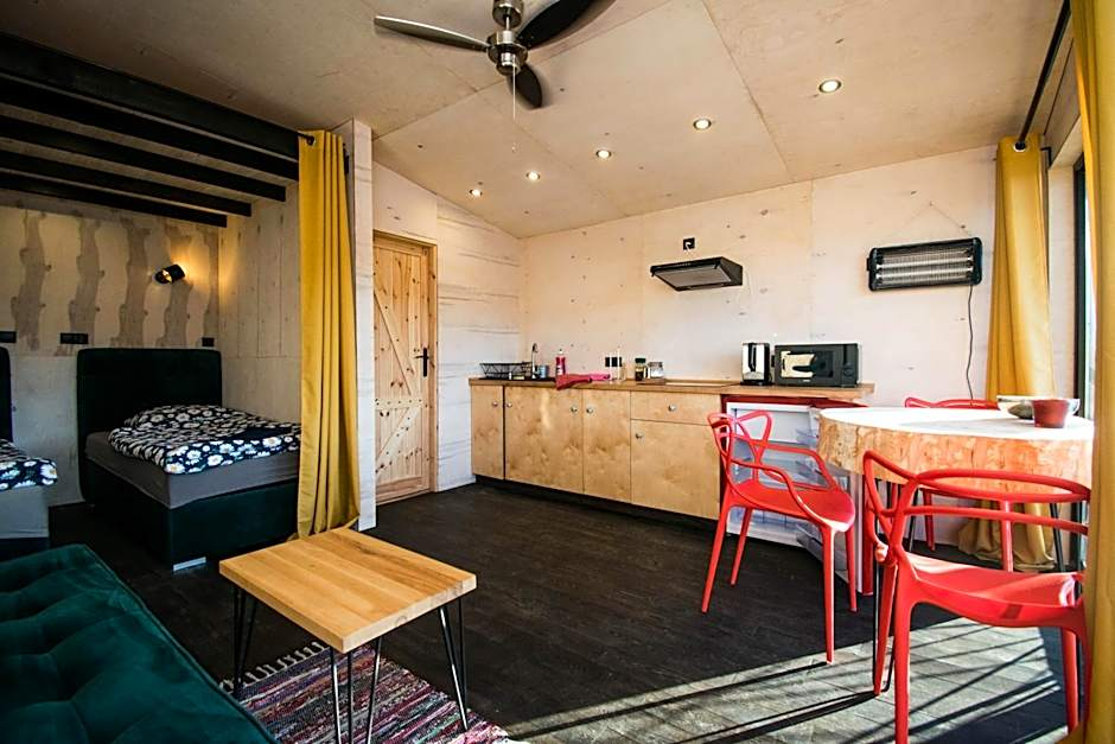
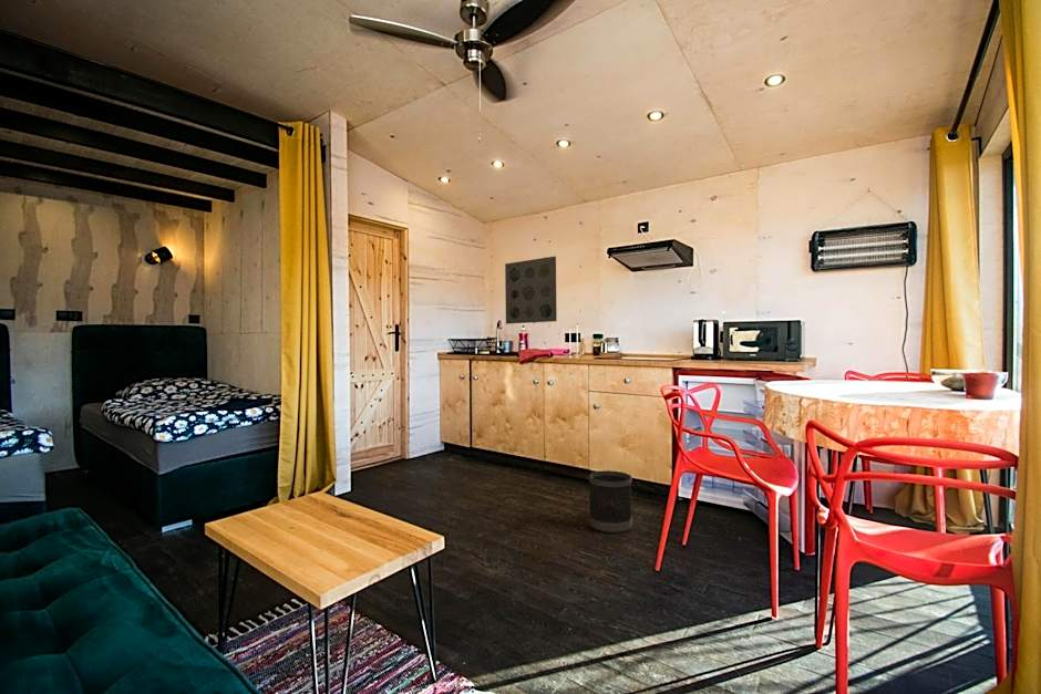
+ wall art [504,256,558,324]
+ wastebasket [588,469,633,535]
